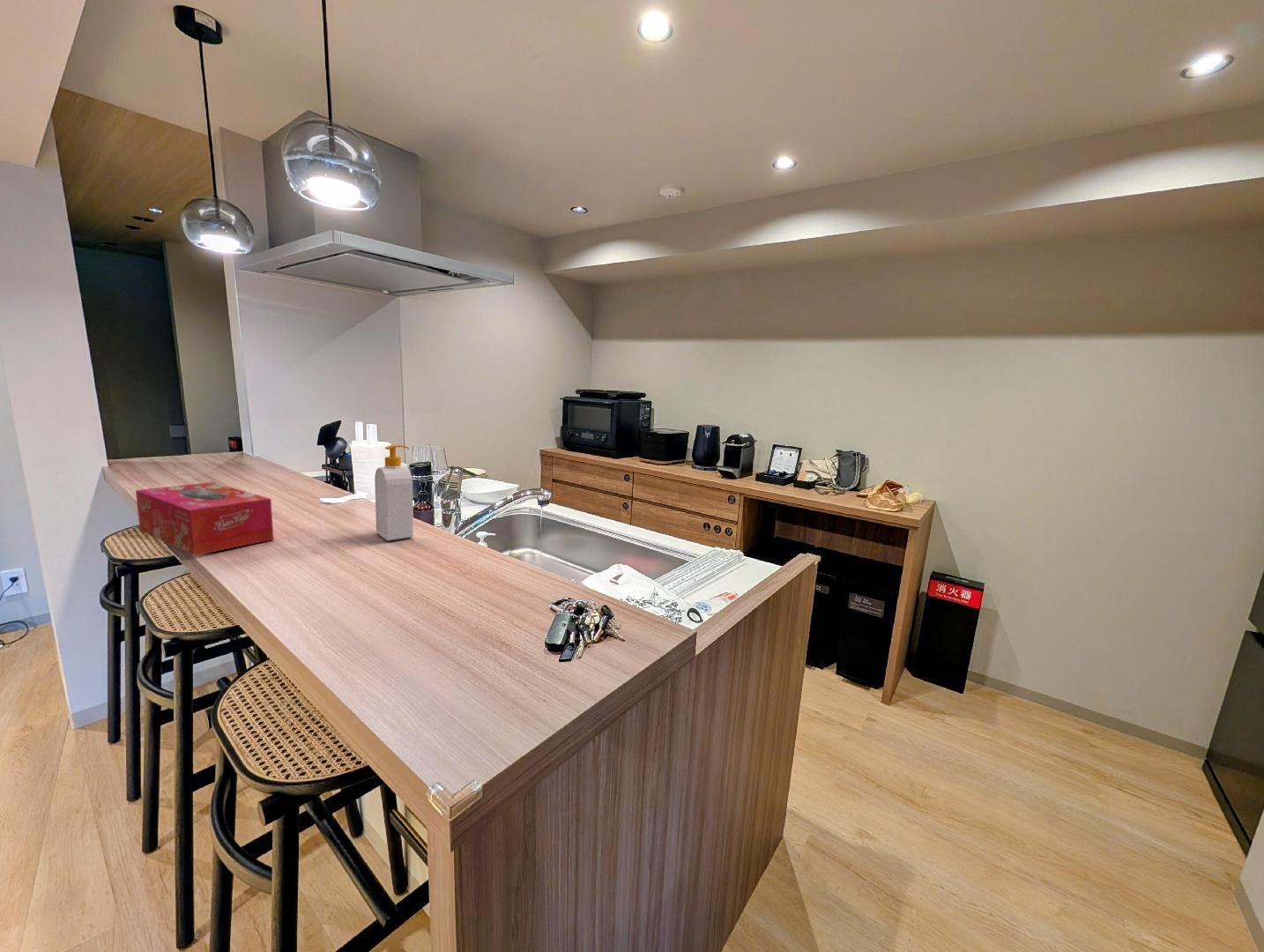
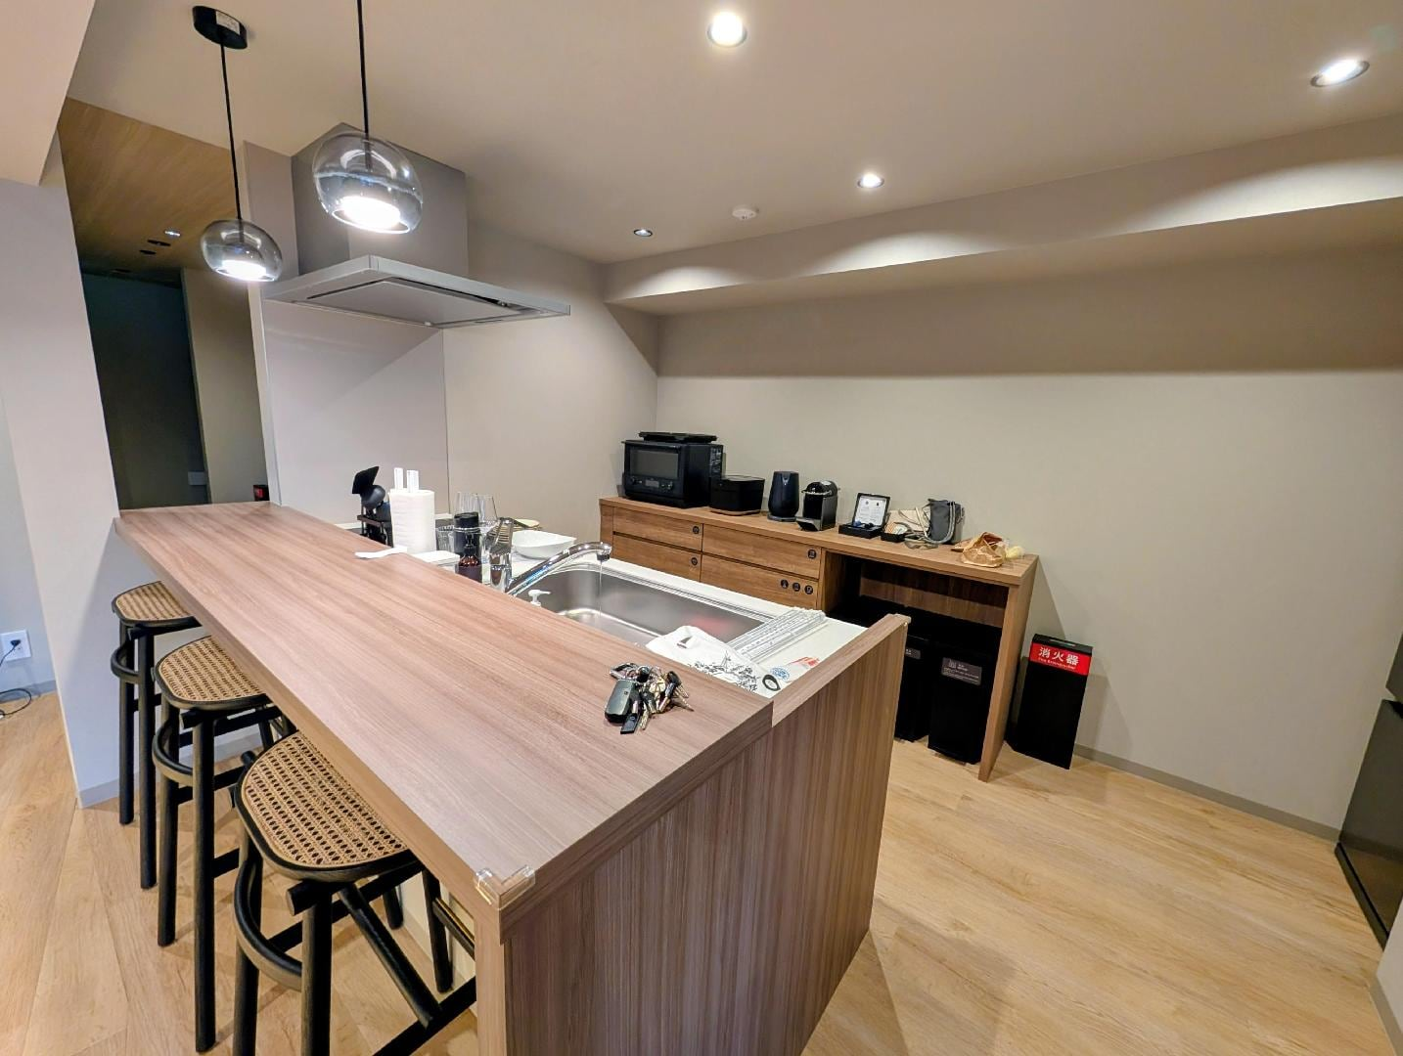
- soap bottle [374,444,414,541]
- tissue box [135,481,274,556]
